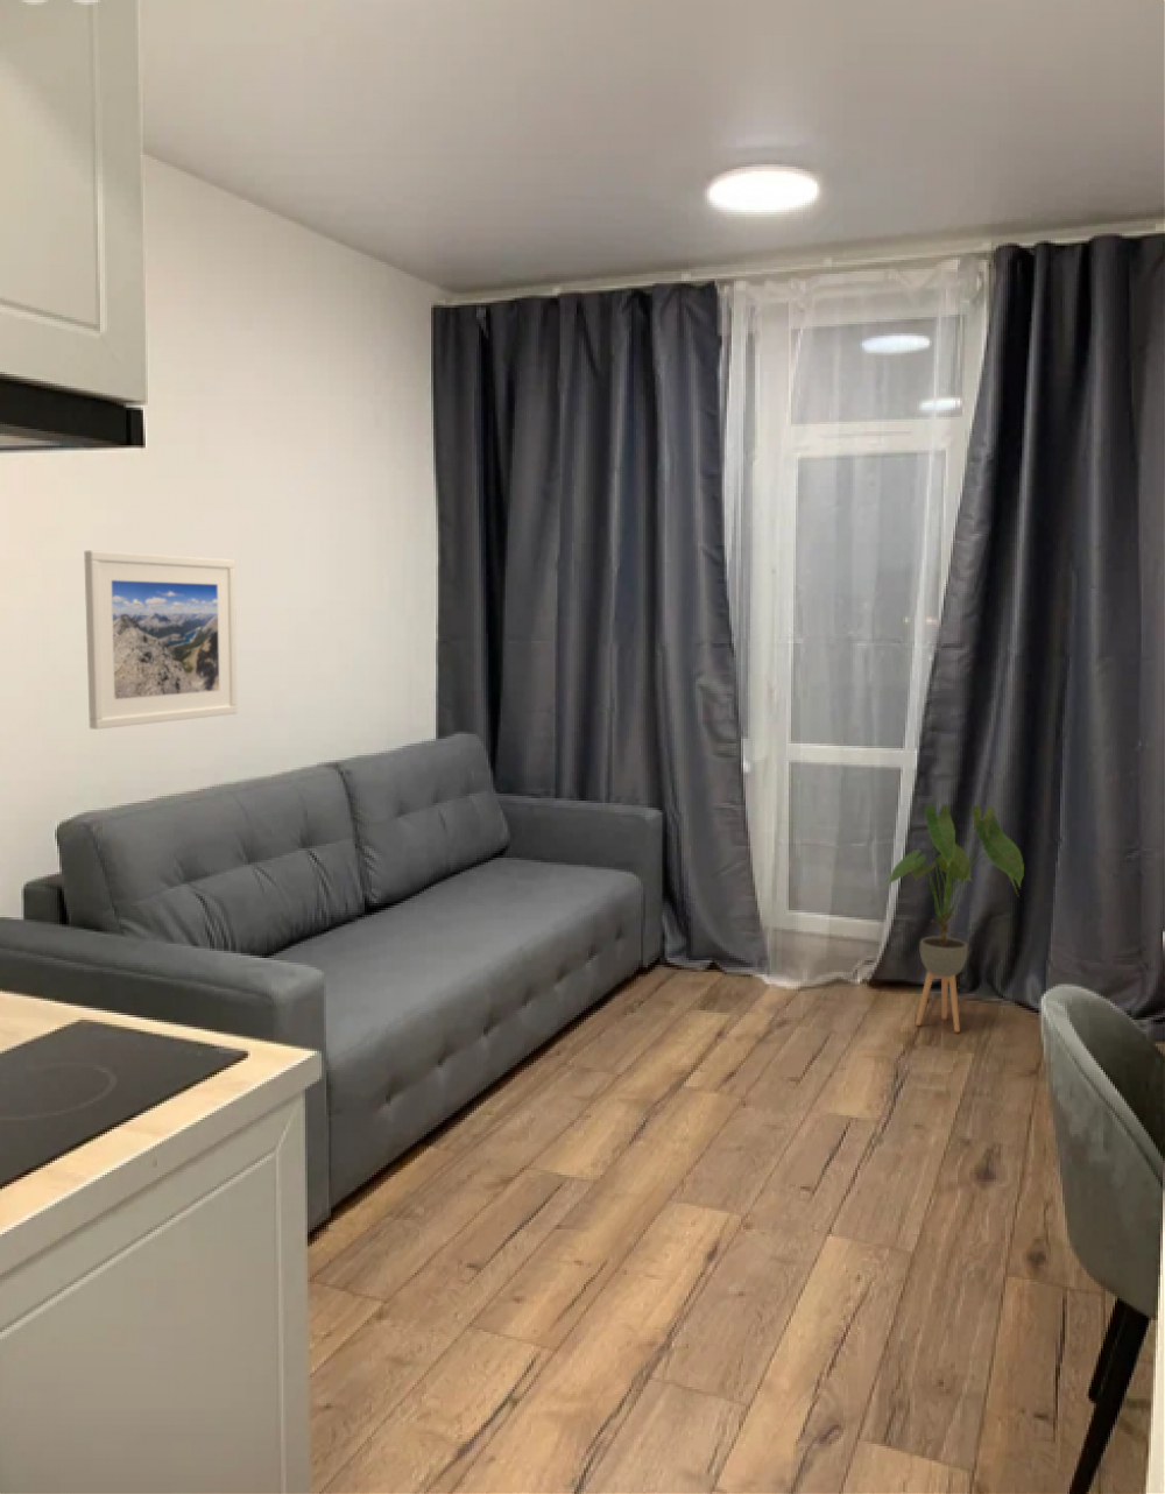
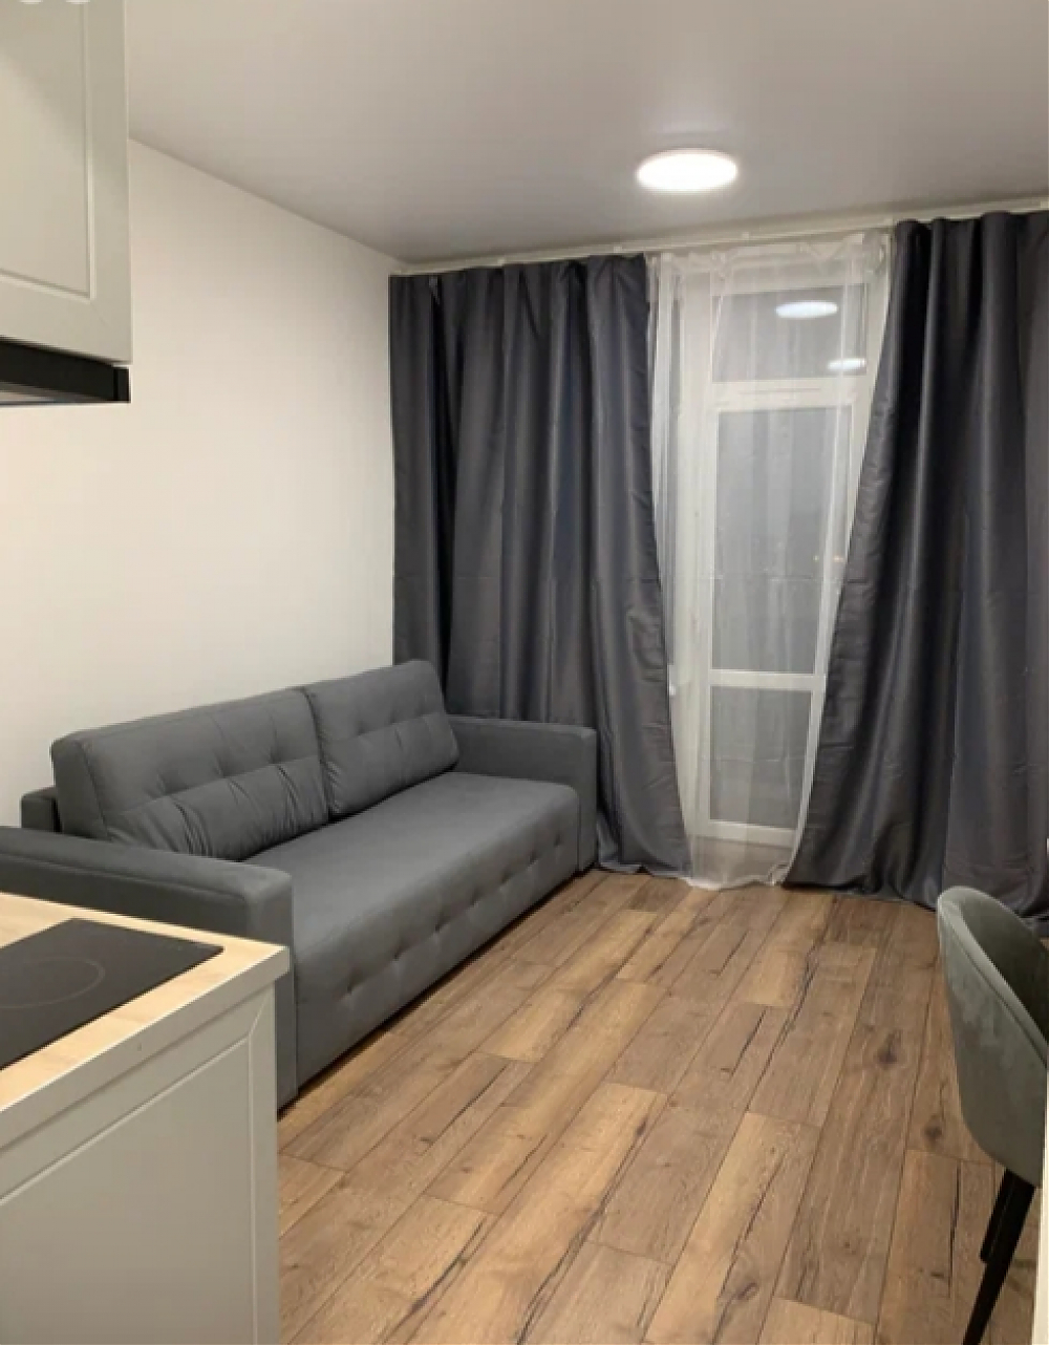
- house plant [884,802,1026,1032]
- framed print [82,549,239,731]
